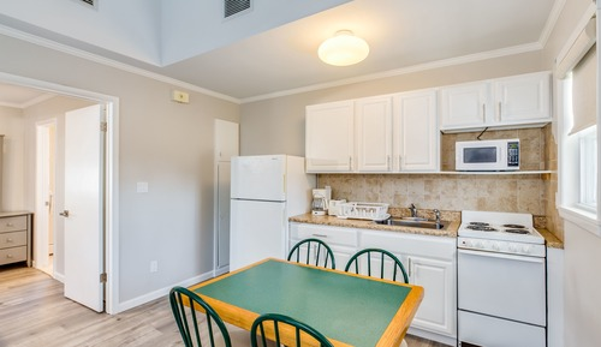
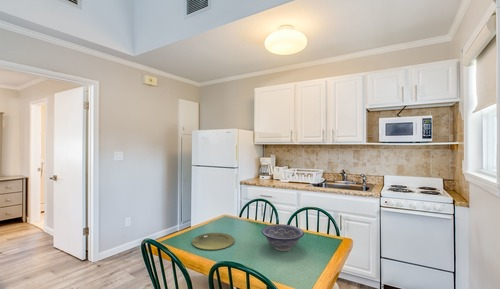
+ plate [191,232,236,251]
+ decorative bowl [261,223,305,252]
